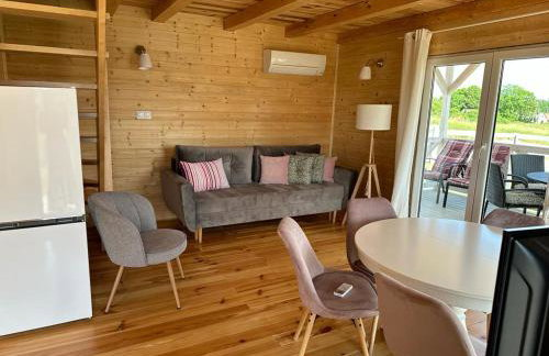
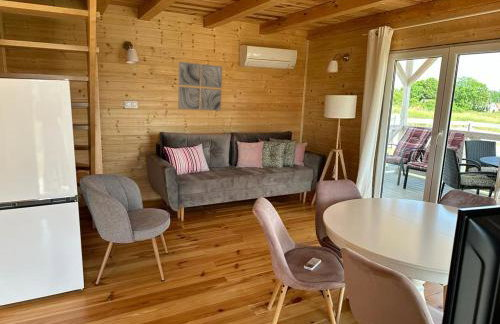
+ wall art [177,61,223,112]
